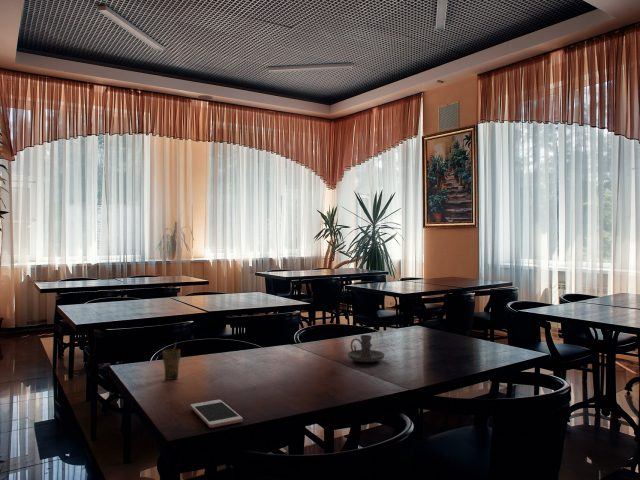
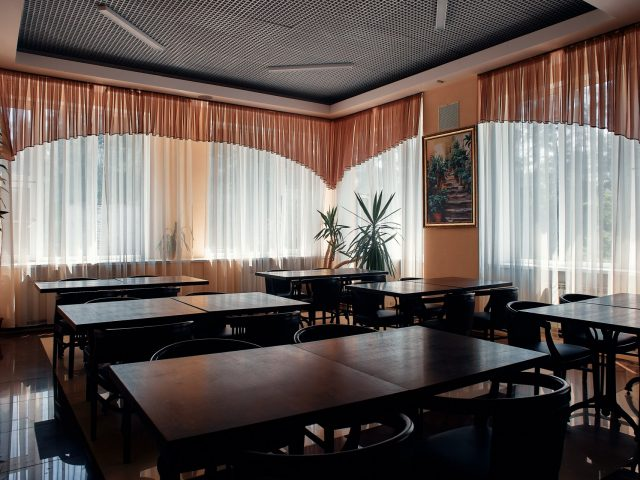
- candle holder [346,334,386,363]
- cup [162,341,181,381]
- cell phone [189,399,244,429]
